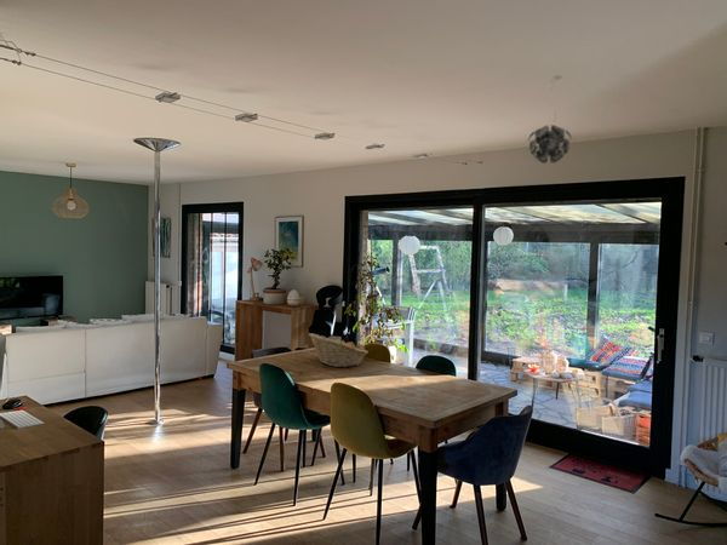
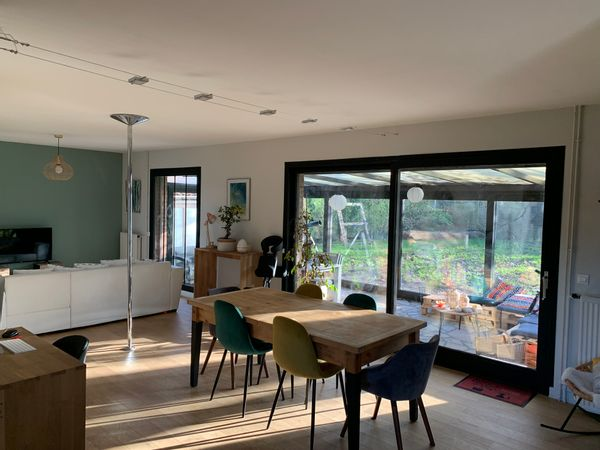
- pendant light [526,75,573,165]
- fruit basket [308,333,370,368]
